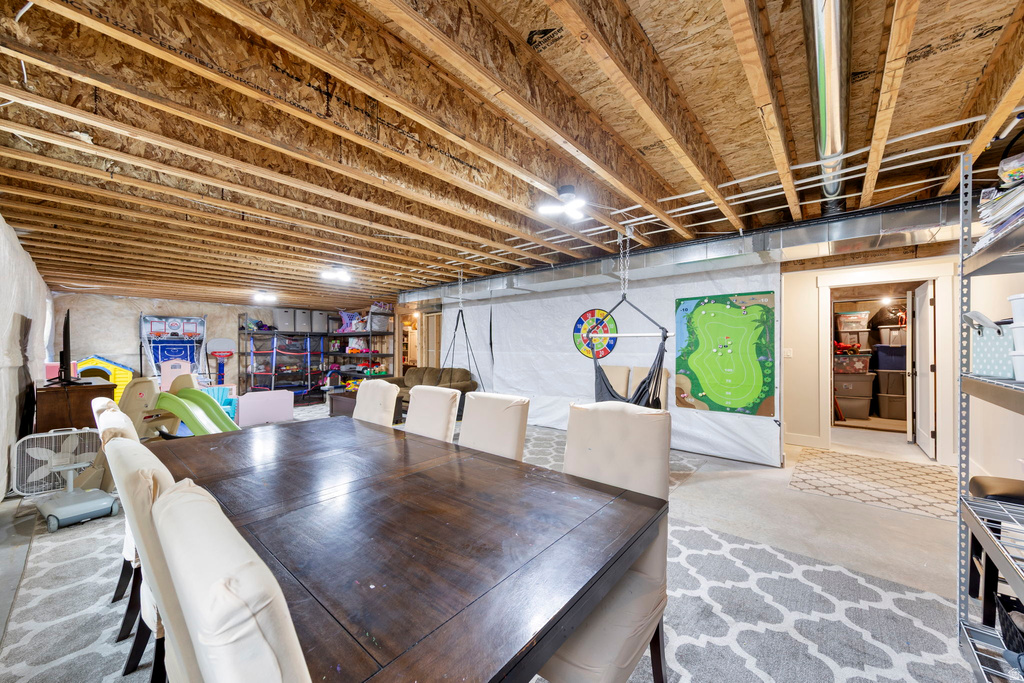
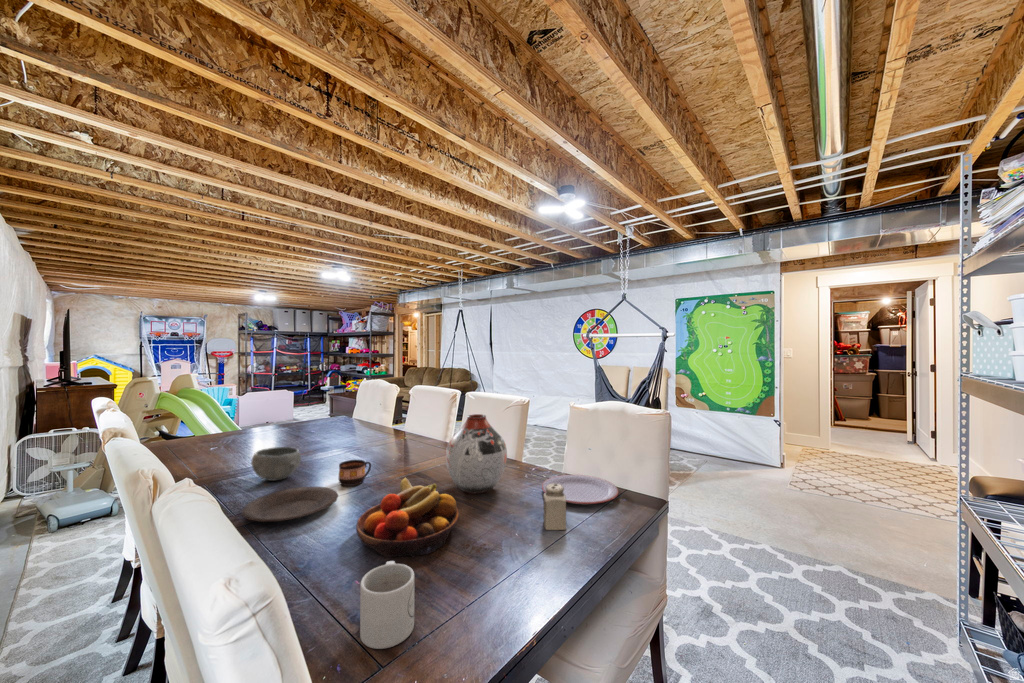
+ salt shaker [542,484,567,531]
+ cup [338,459,372,487]
+ plate [241,486,340,523]
+ plate [541,474,619,505]
+ bowl [250,446,302,482]
+ vase [445,413,508,494]
+ fruit bowl [355,477,460,558]
+ mug [359,560,415,650]
